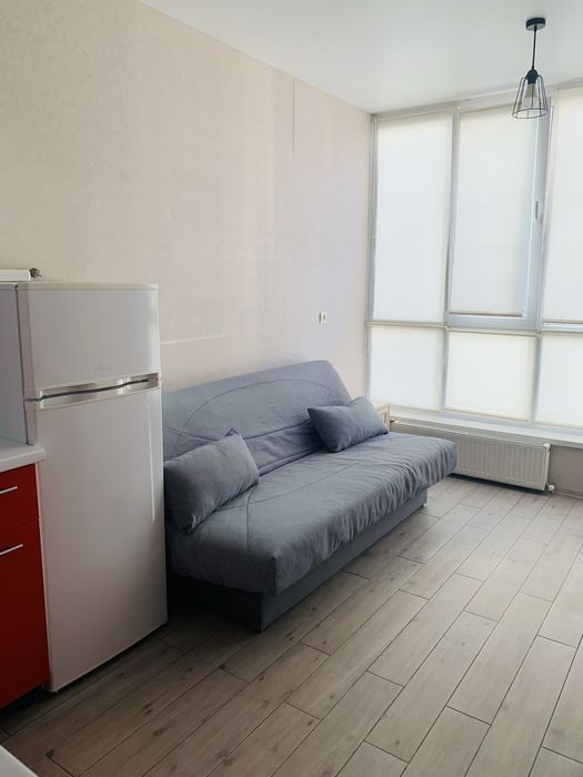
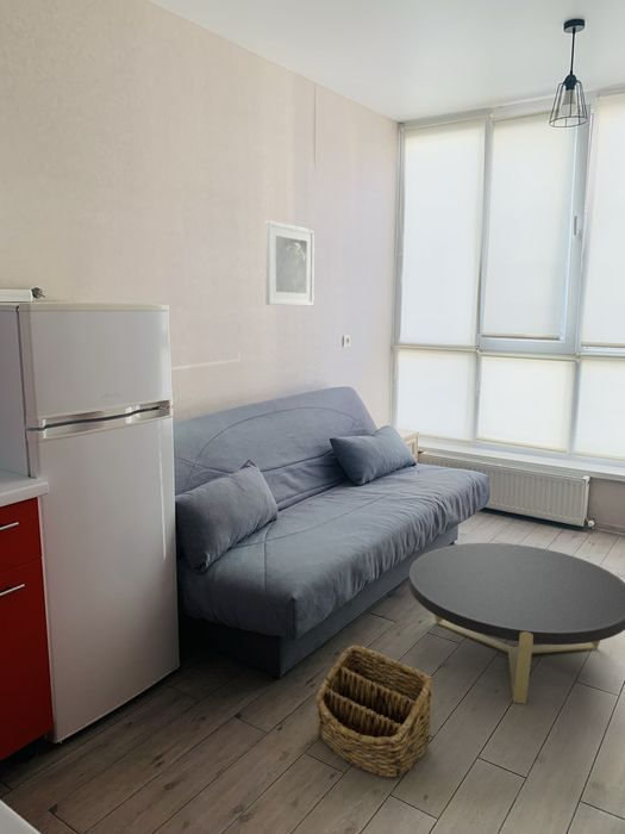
+ coffee table [408,542,625,704]
+ basket [314,645,435,778]
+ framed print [264,219,315,307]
